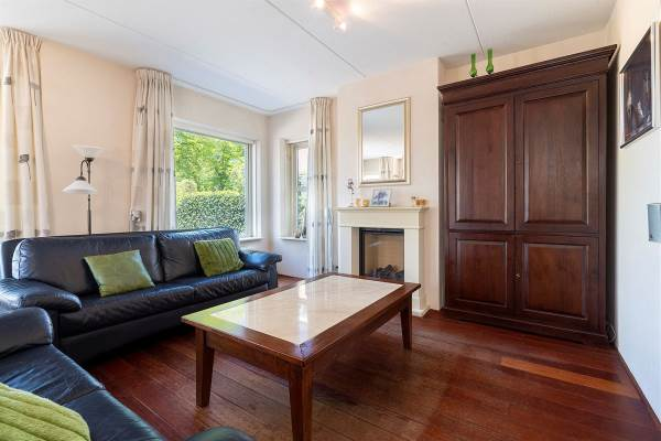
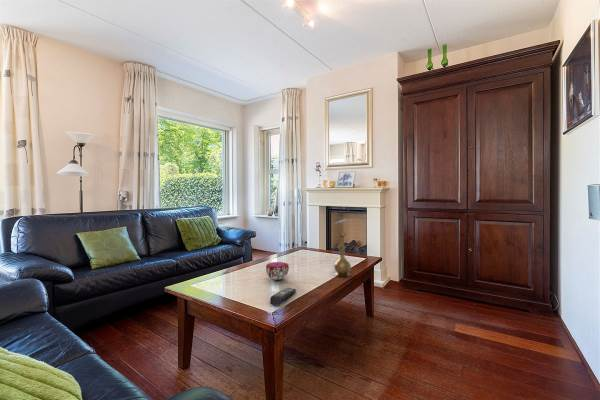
+ remote control [269,287,297,306]
+ vase [333,233,352,278]
+ decorative bowl [265,261,290,281]
